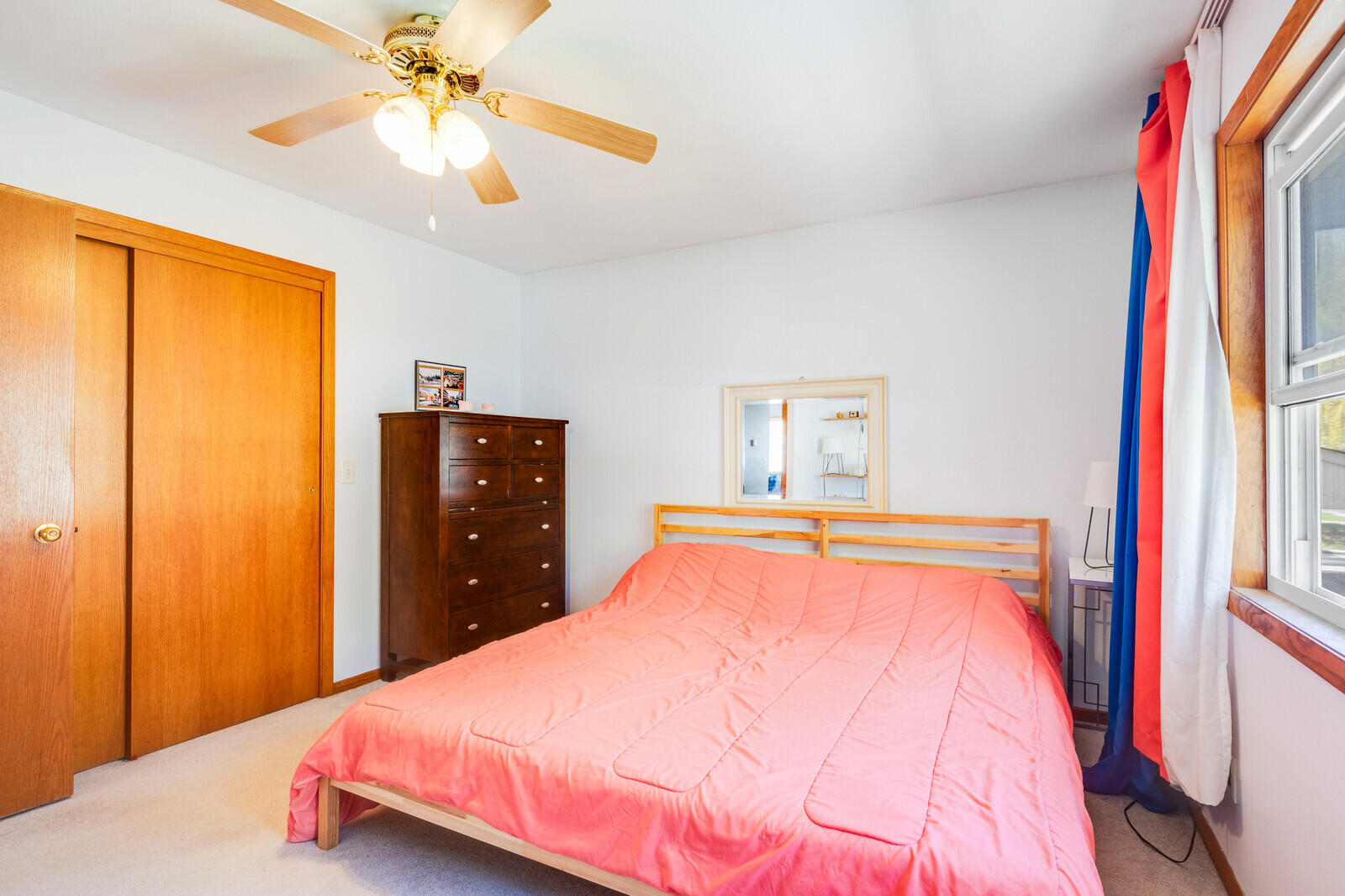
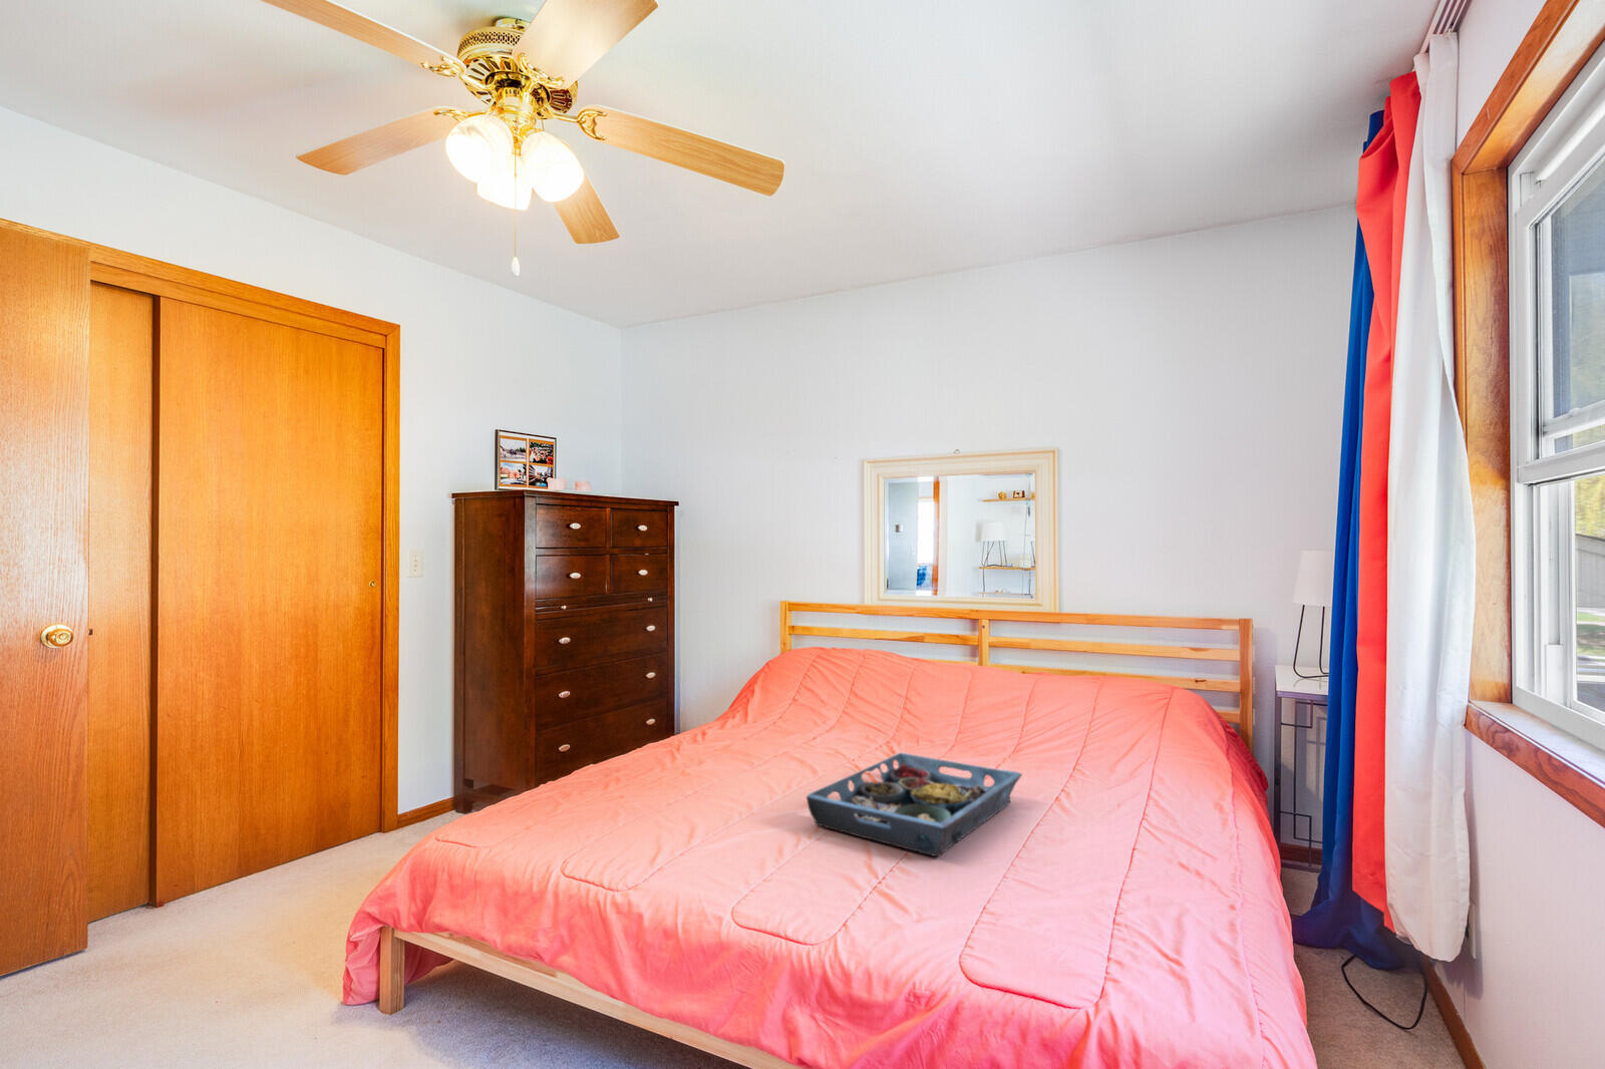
+ serving tray [805,752,1023,858]
